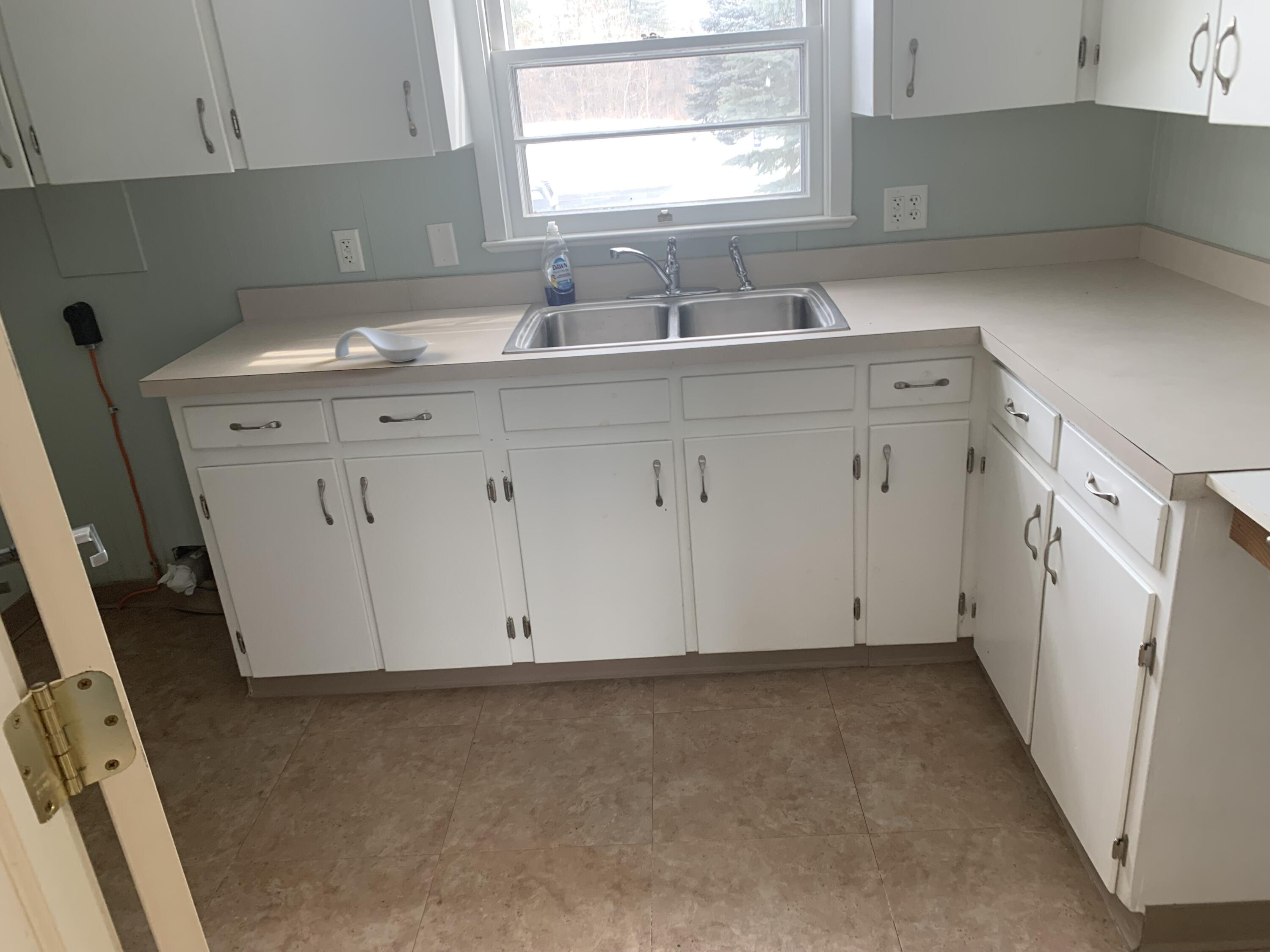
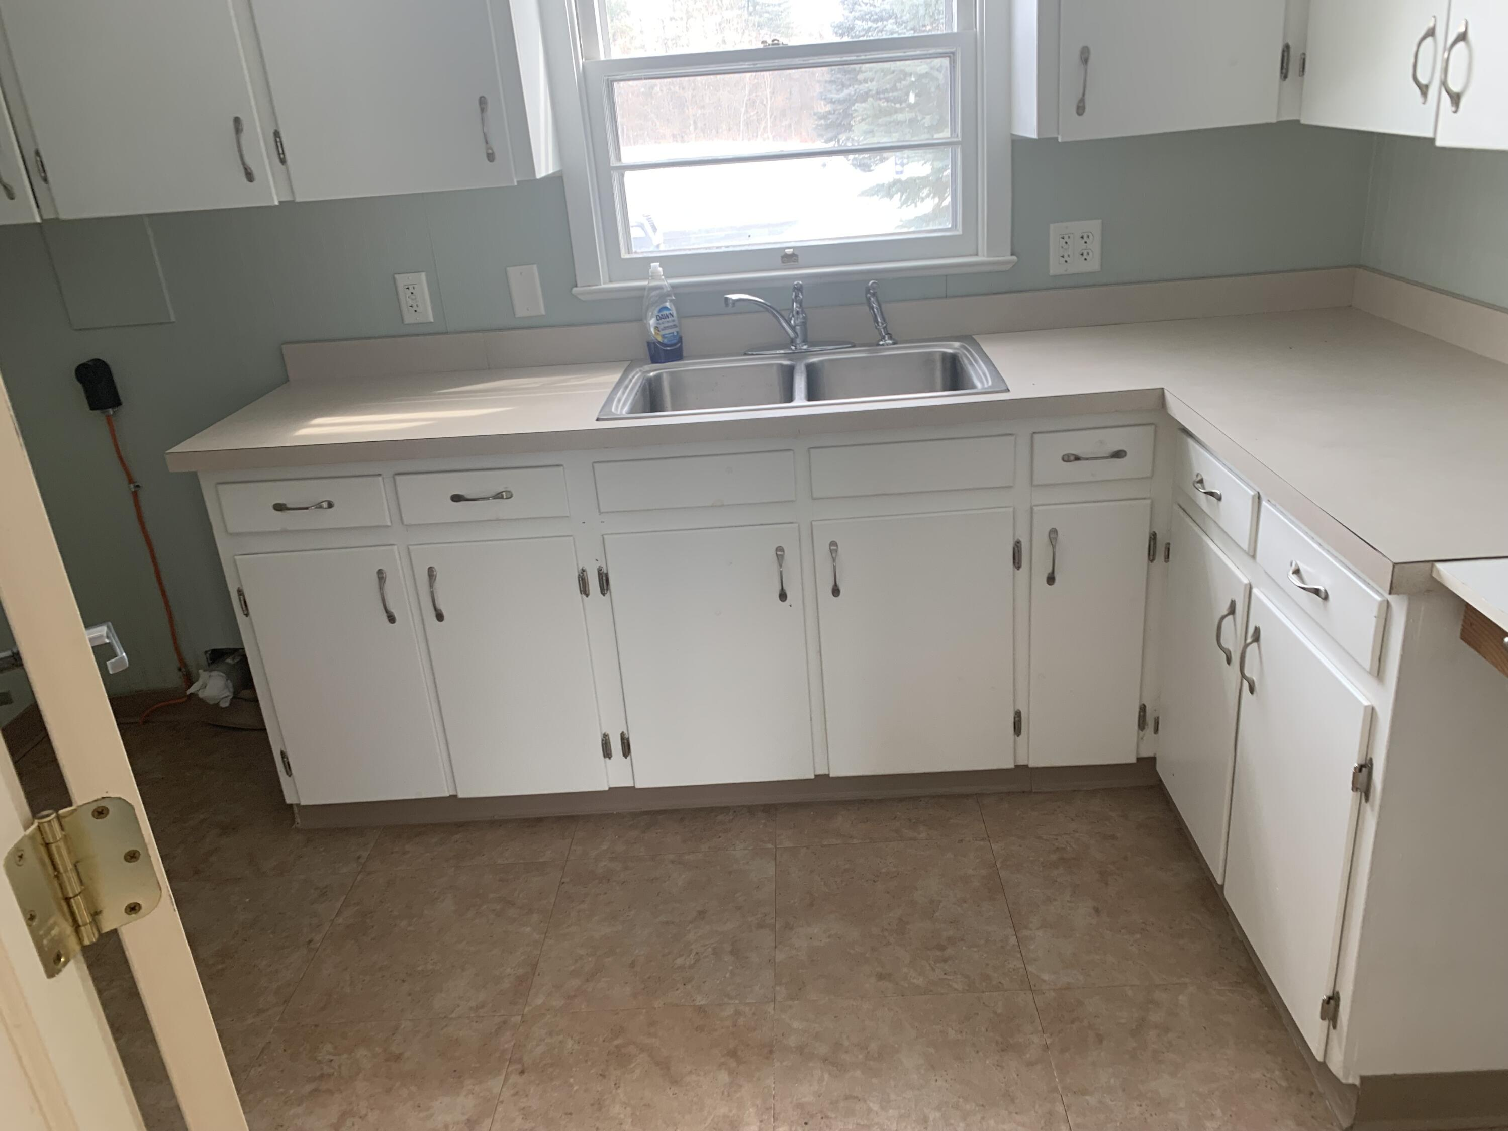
- spoon rest [334,327,429,363]
